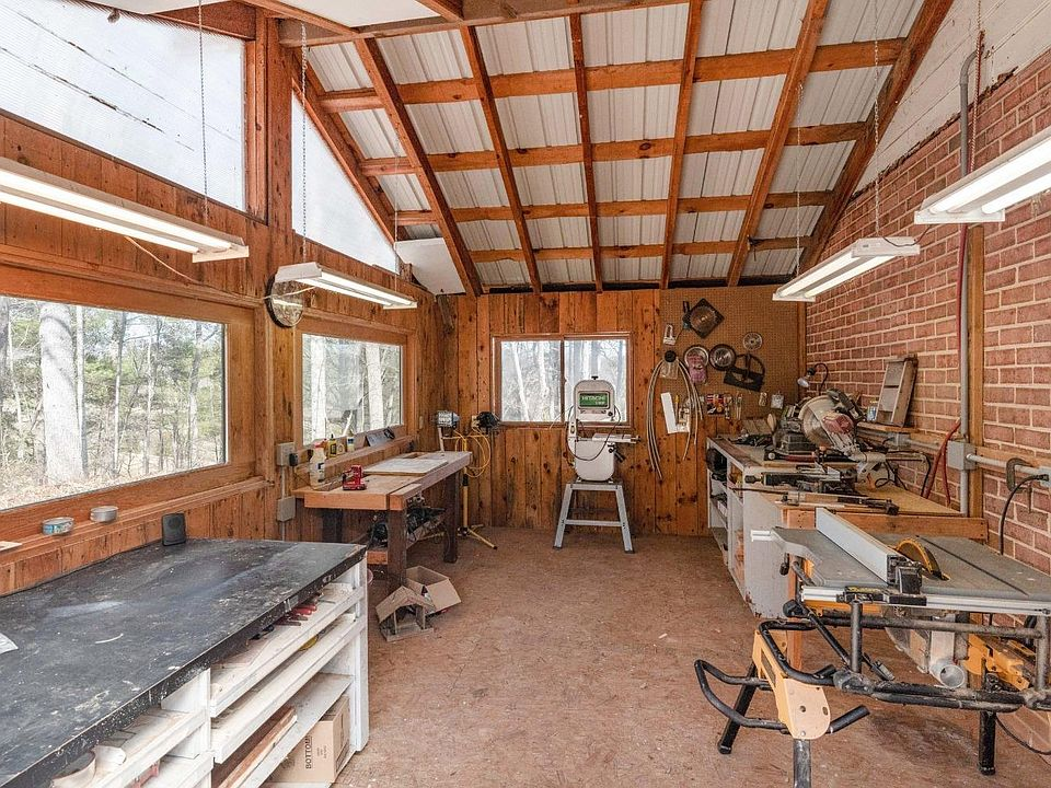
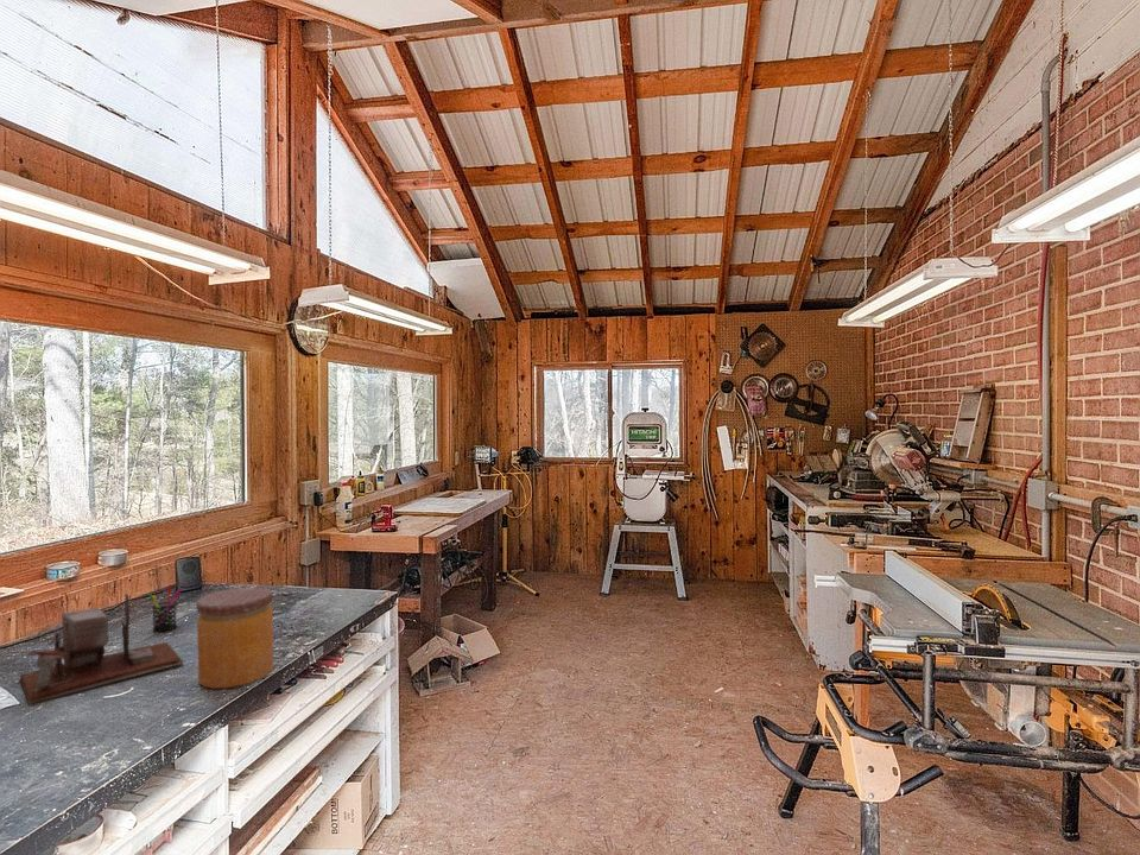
+ desk organizer [19,593,184,705]
+ pen holder [147,583,182,633]
+ jar [196,587,274,690]
